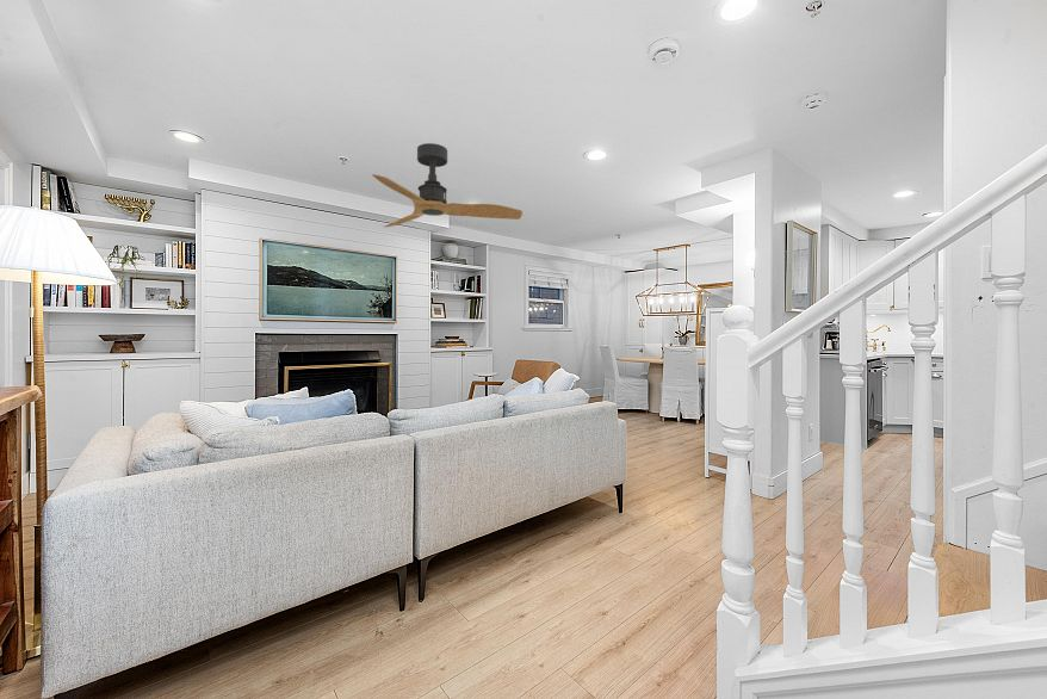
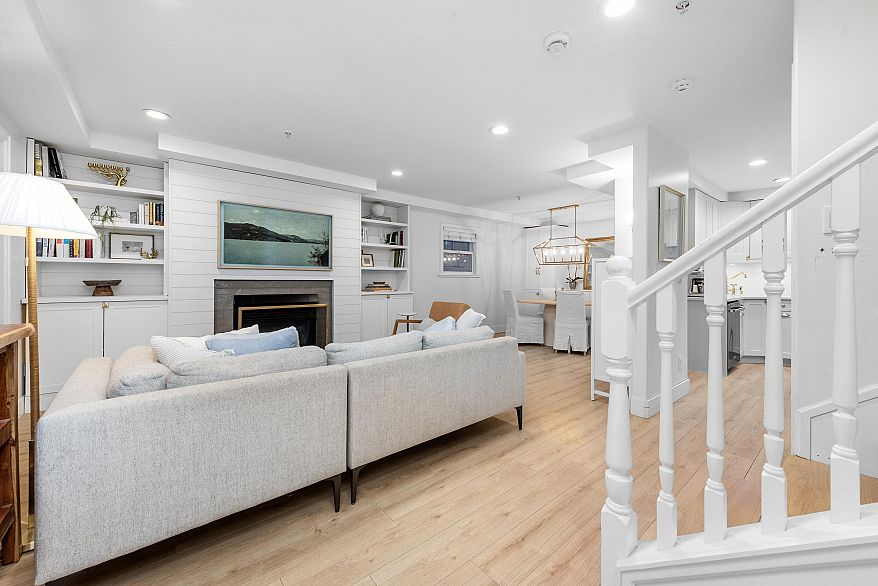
- ceiling fan [371,142,524,229]
